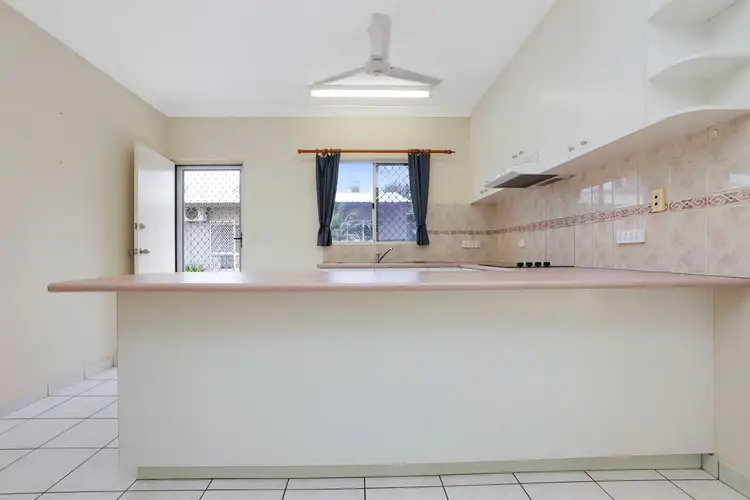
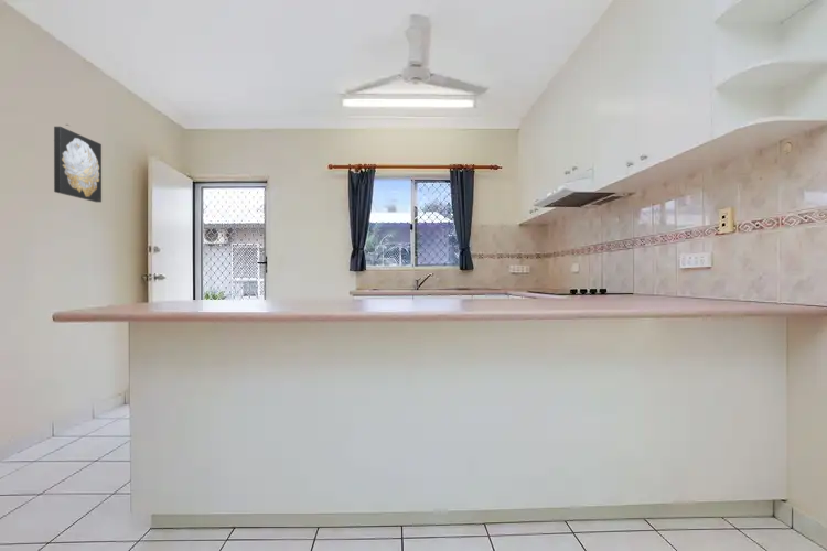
+ wall art [53,126,103,203]
